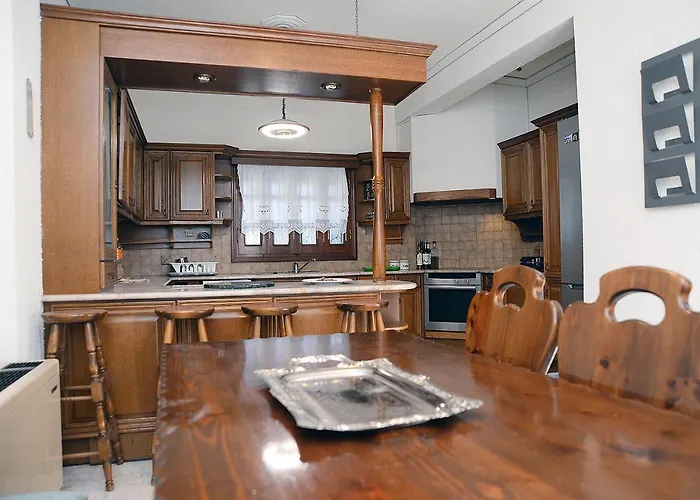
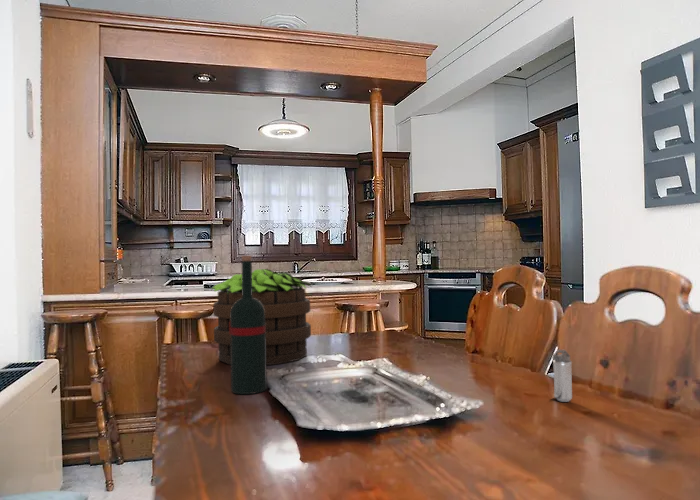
+ shaker [551,349,573,403]
+ wine bottle [229,254,268,395]
+ potted plant [210,268,313,366]
